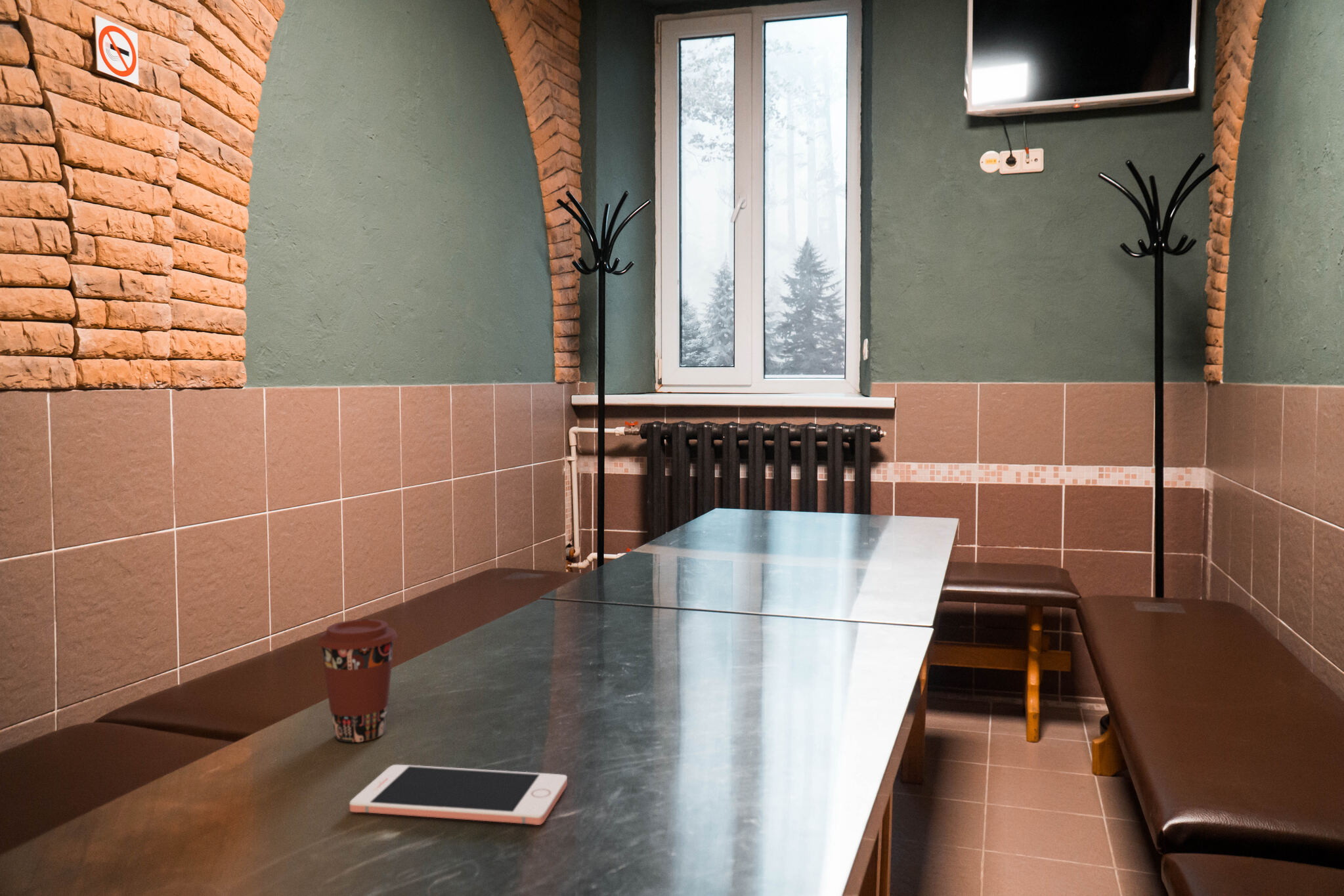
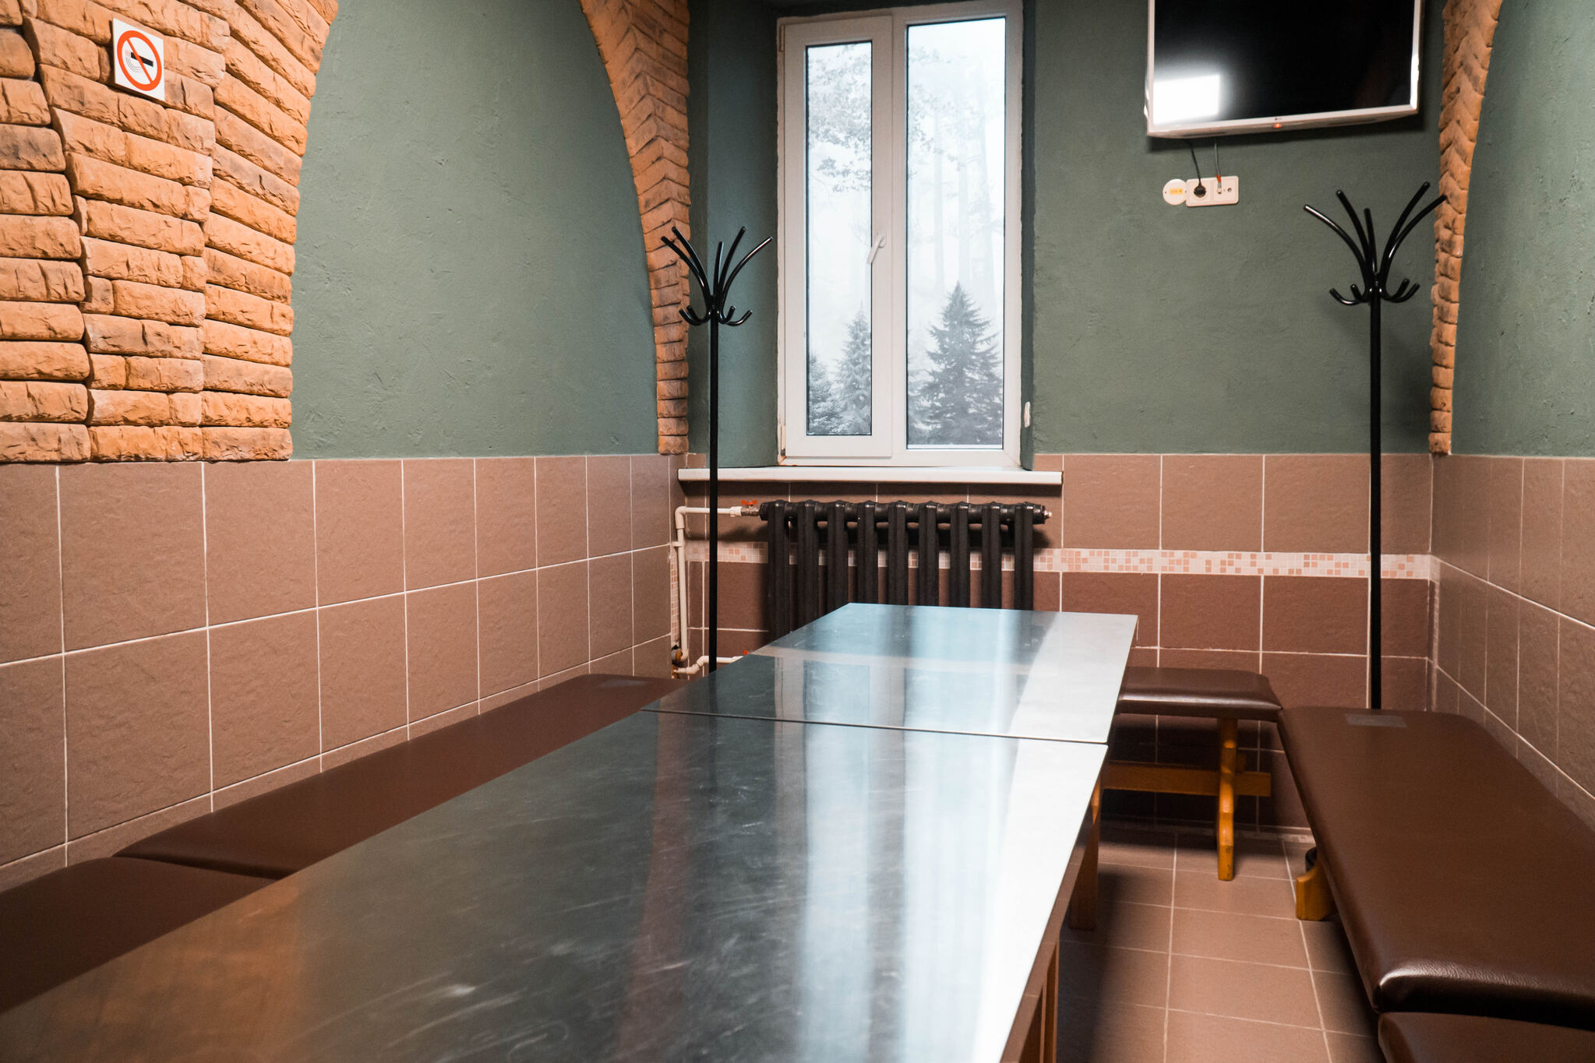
- cell phone [349,764,568,826]
- coffee cup [316,618,398,743]
